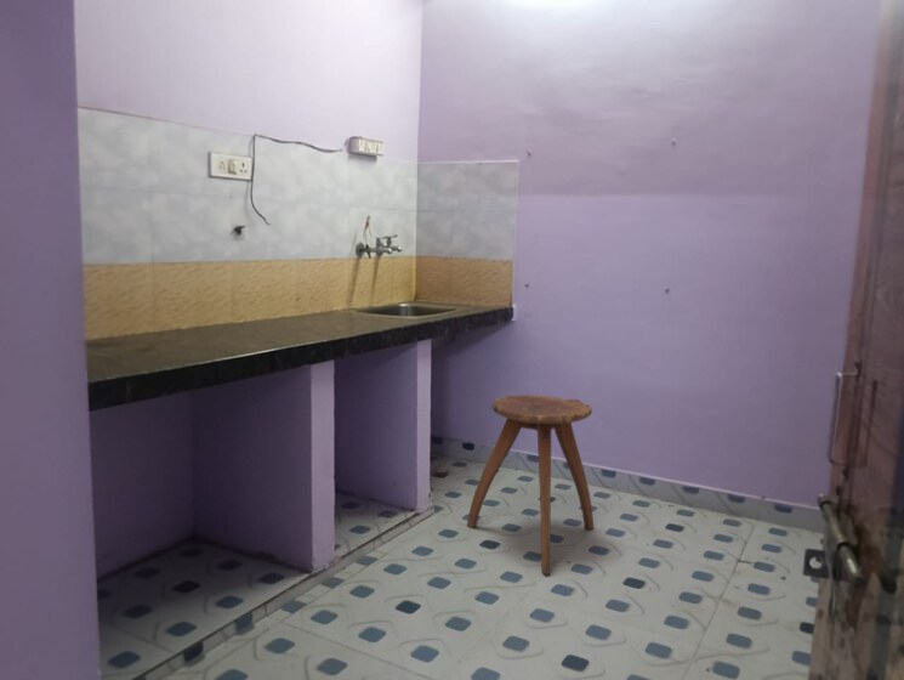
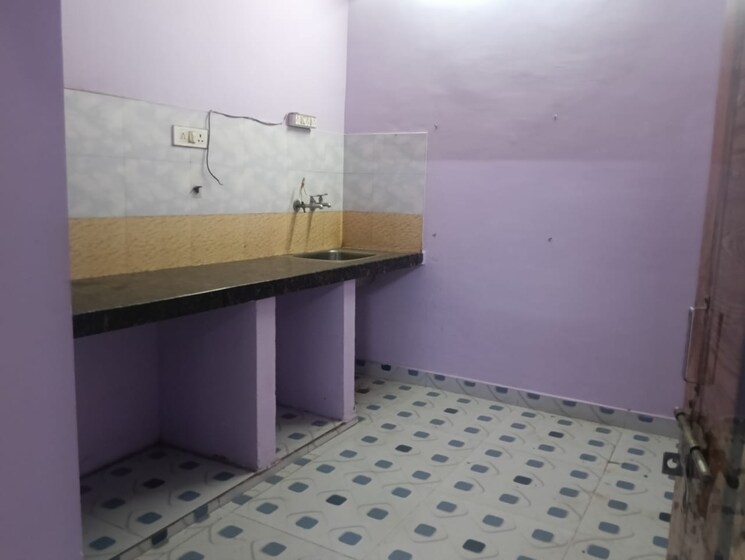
- stool [466,393,595,576]
